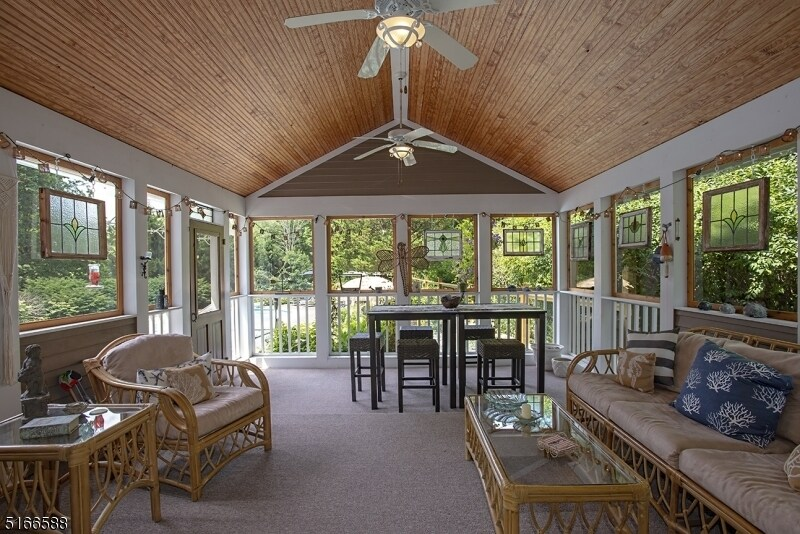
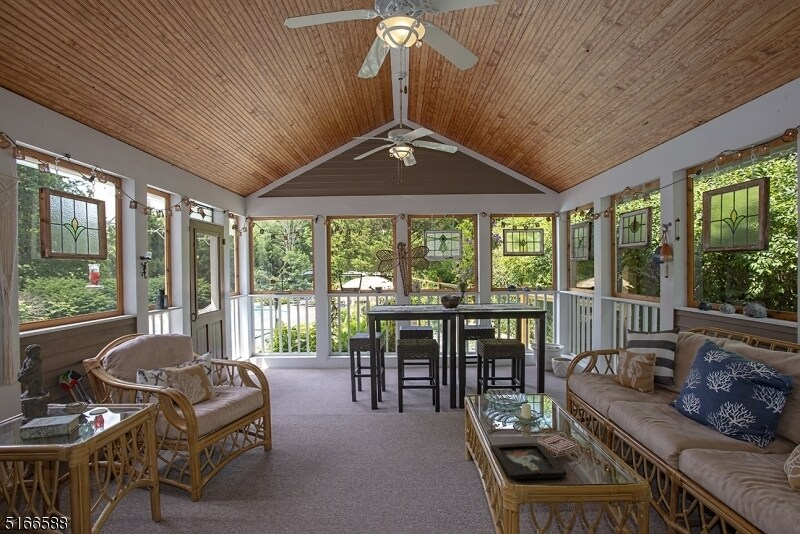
+ decorative tray [489,442,568,481]
